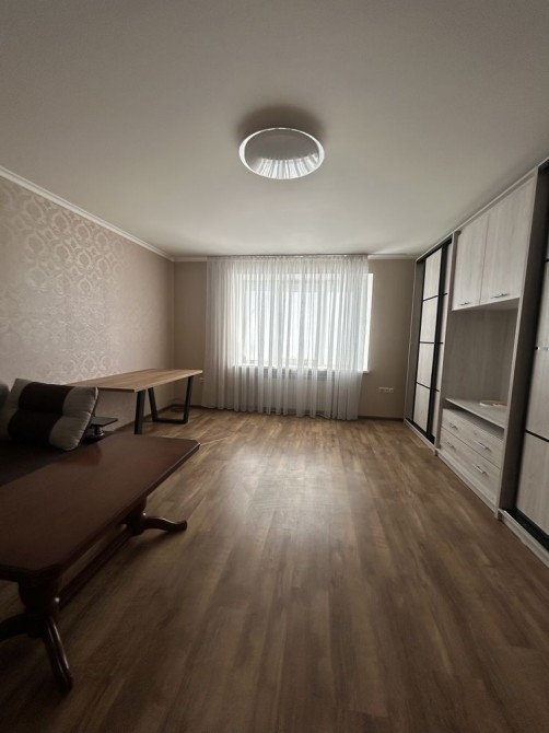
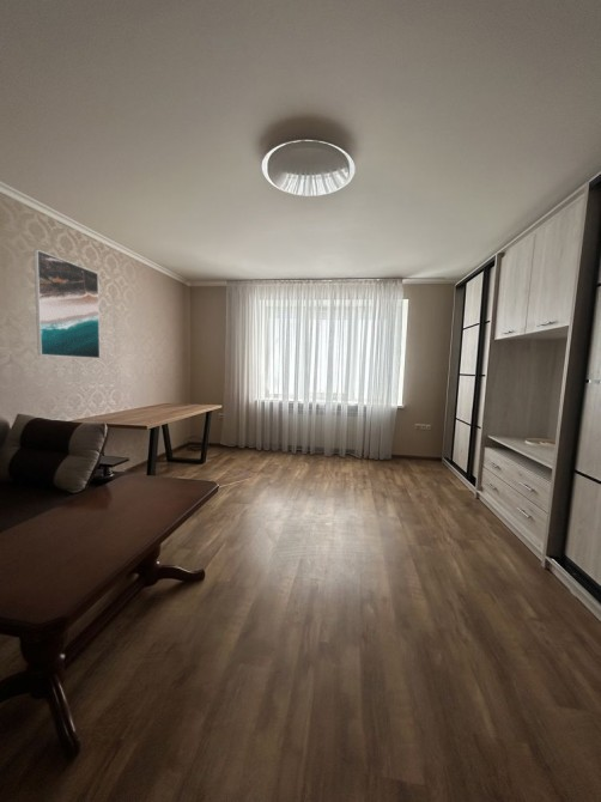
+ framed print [32,249,101,359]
